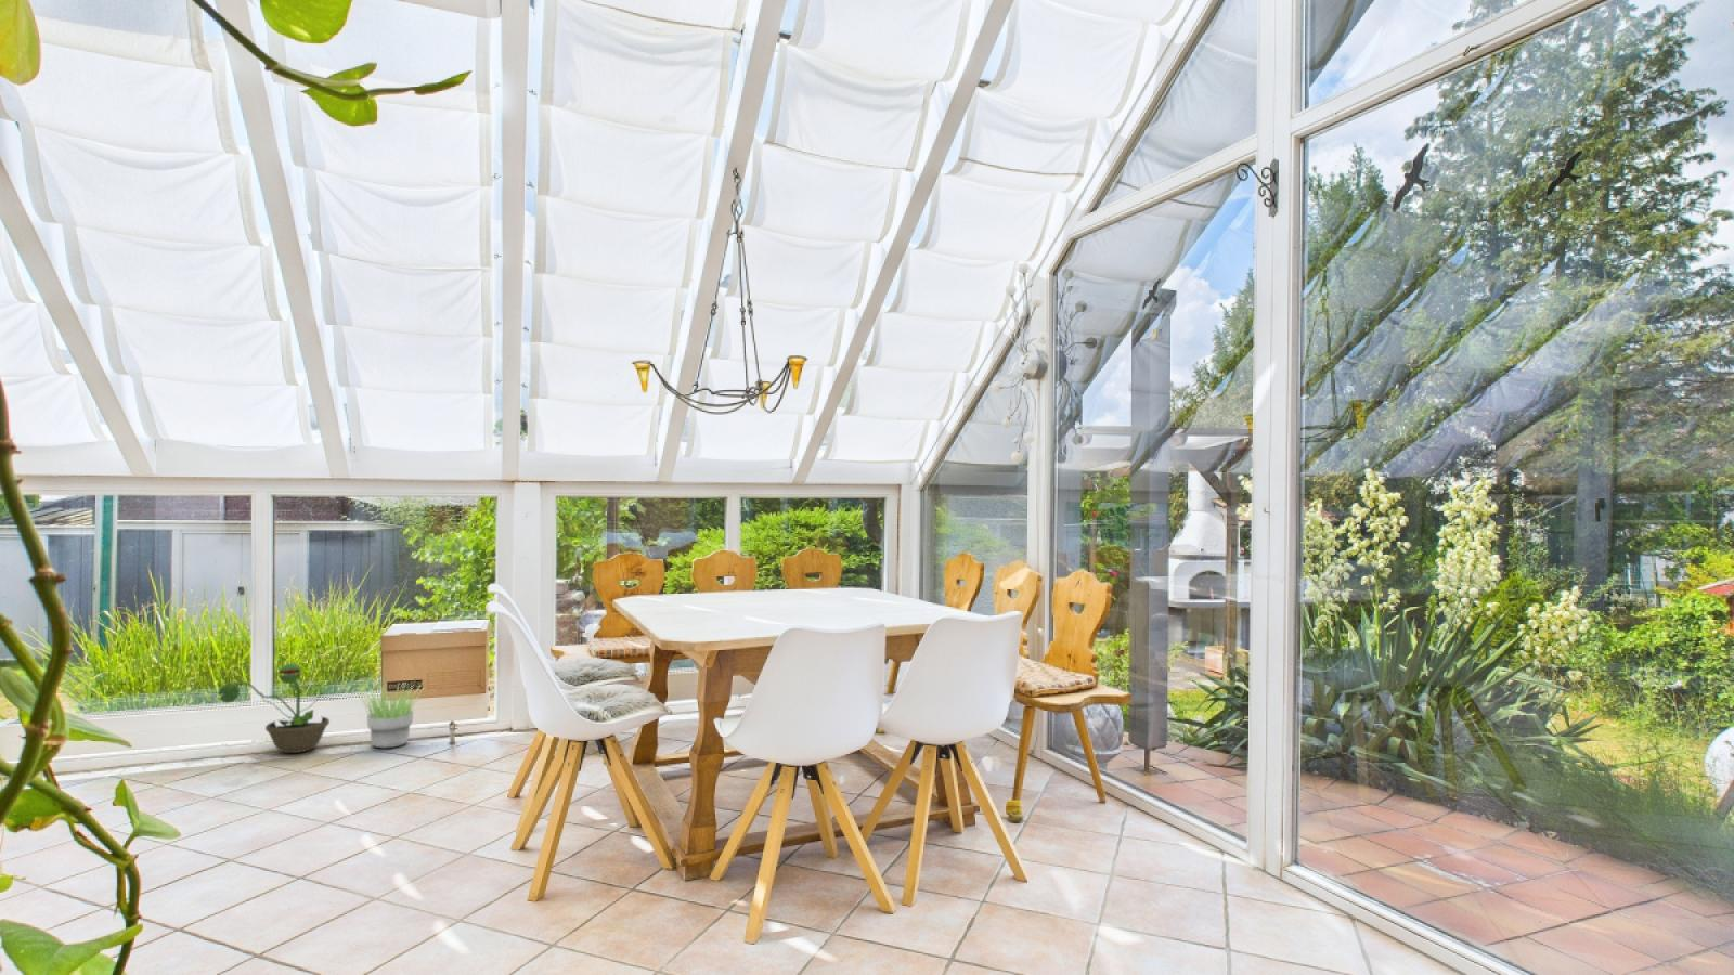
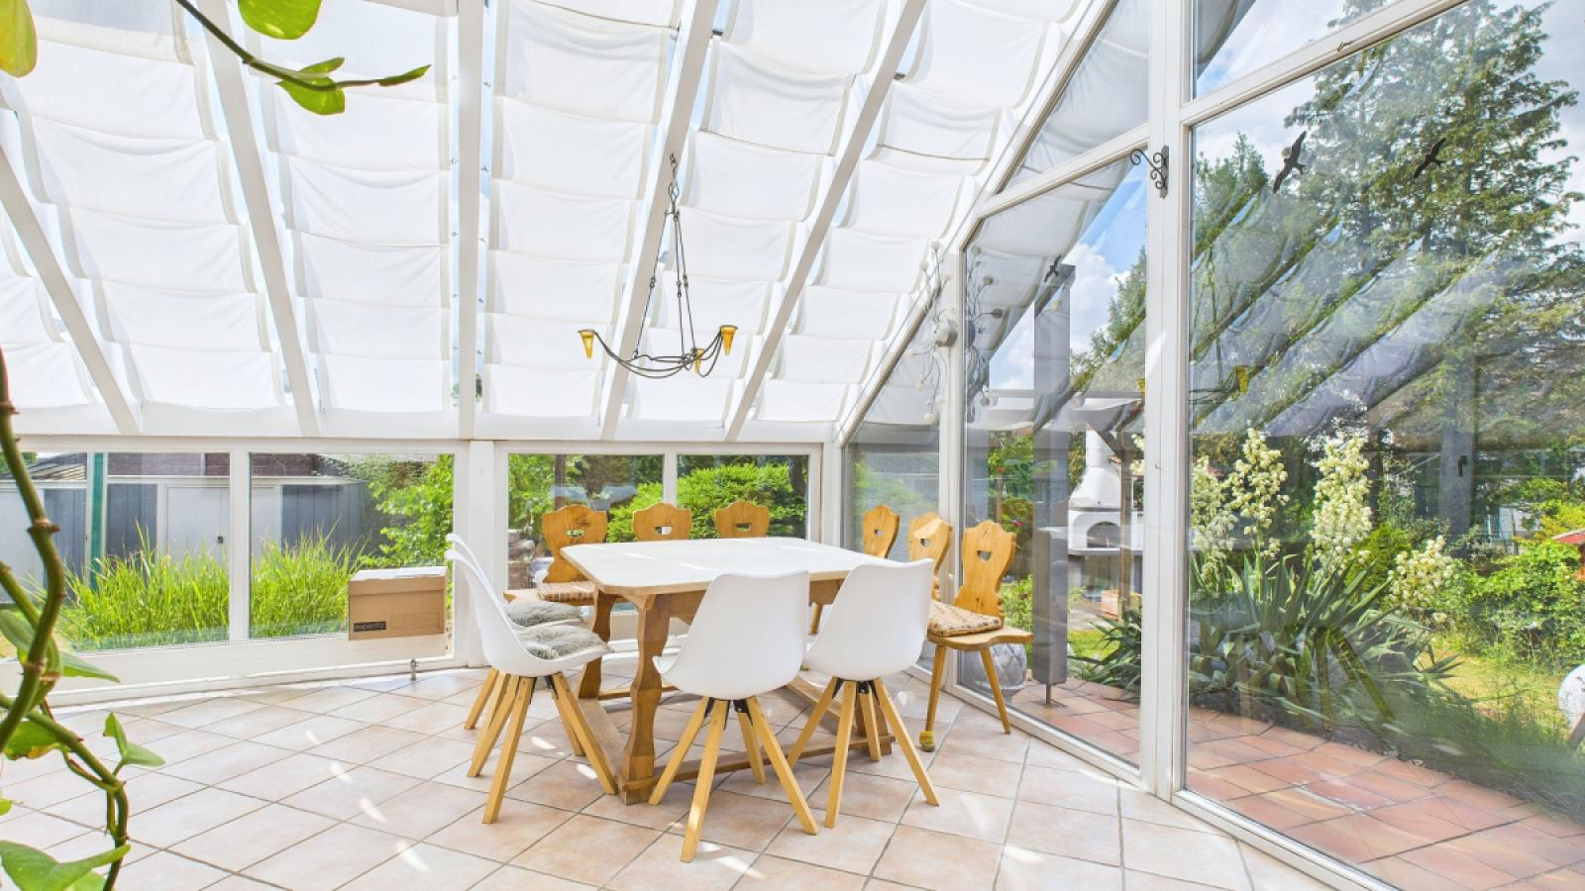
- potted plant [356,682,424,750]
- decorative plant [217,662,342,754]
